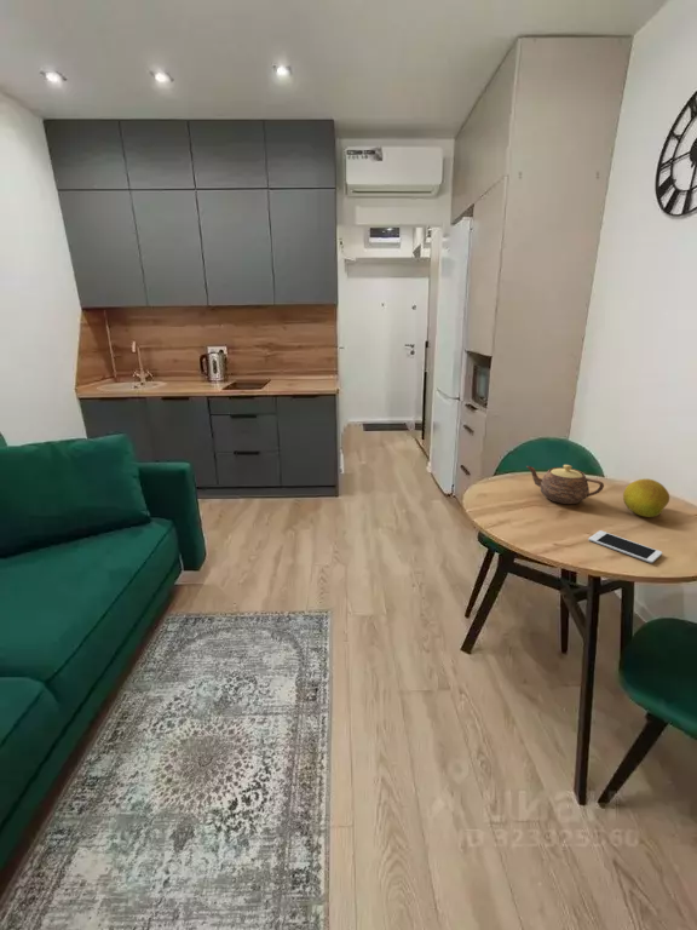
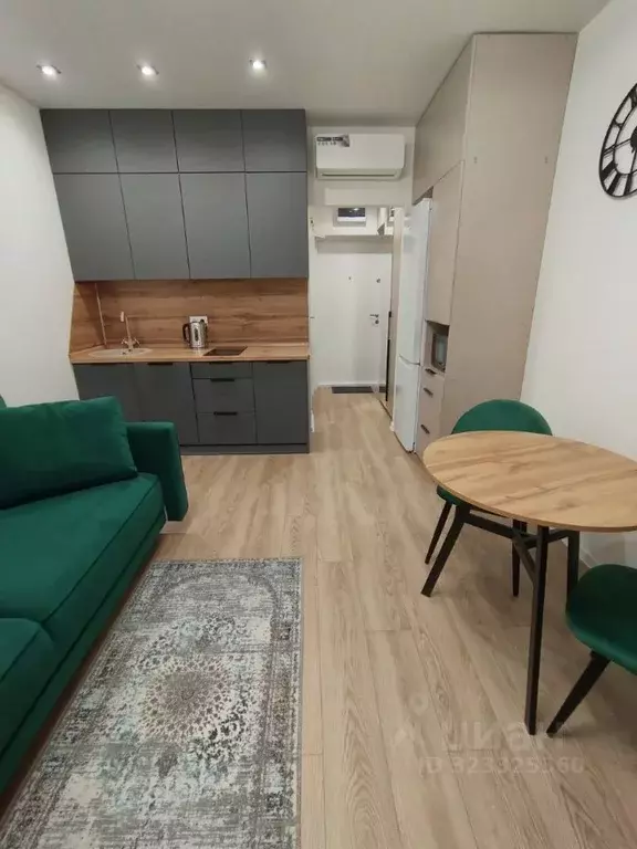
- teapot [525,464,605,505]
- cell phone [587,529,663,564]
- fruit [622,478,670,518]
